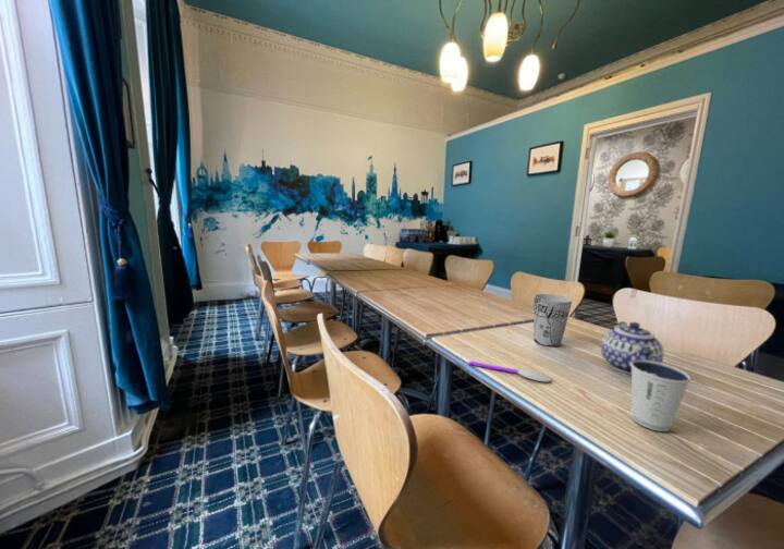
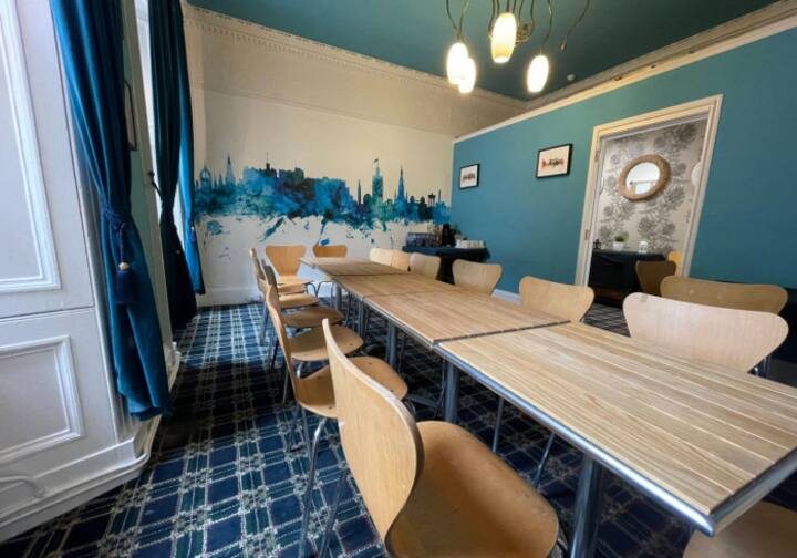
- teapot [600,320,665,376]
- dixie cup [629,359,693,432]
- cup [532,293,574,347]
- spoon [467,361,553,383]
